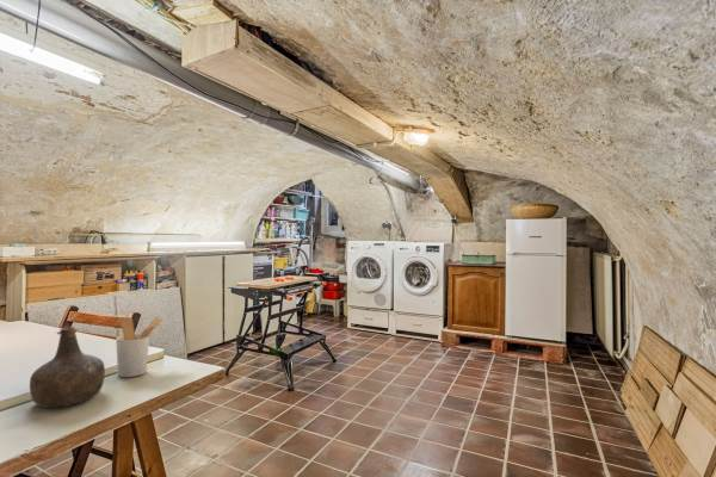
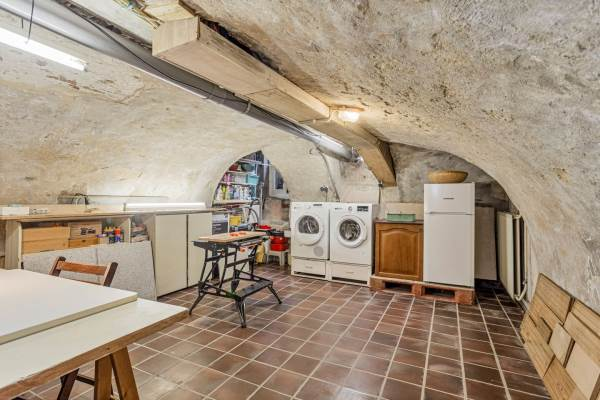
- utensil holder [115,316,163,378]
- bottle [29,326,106,409]
